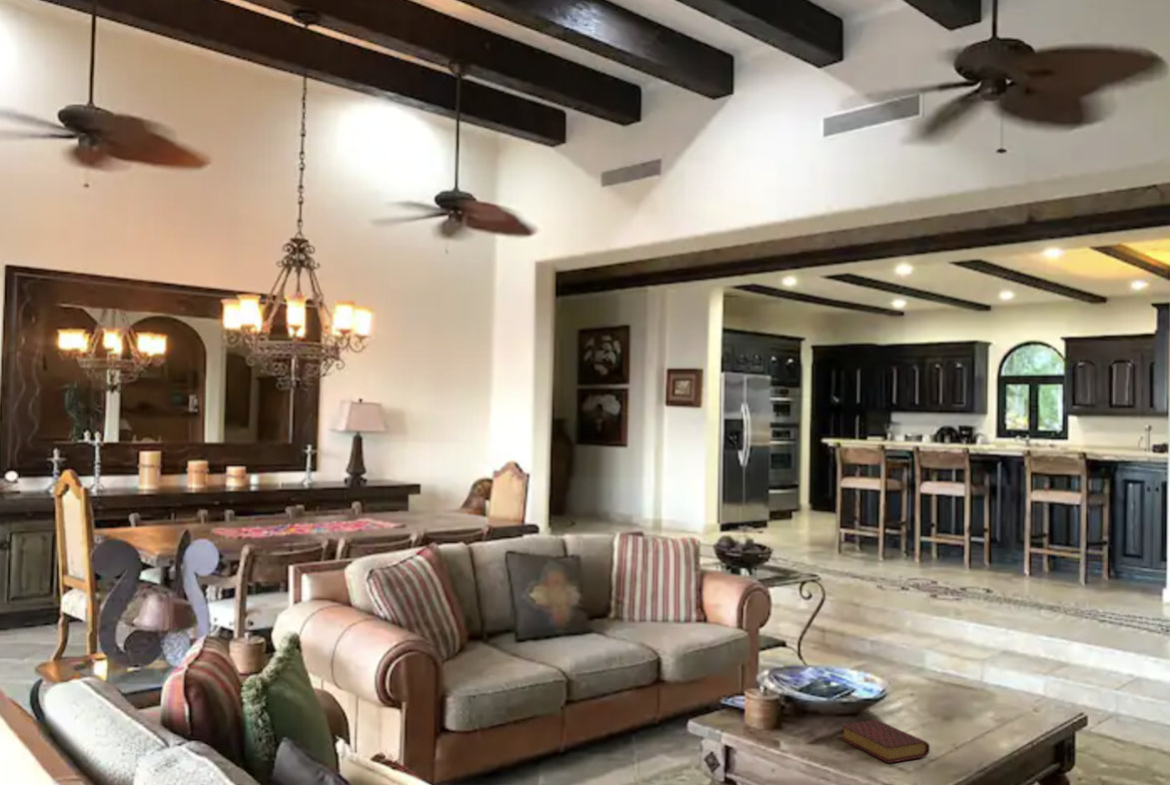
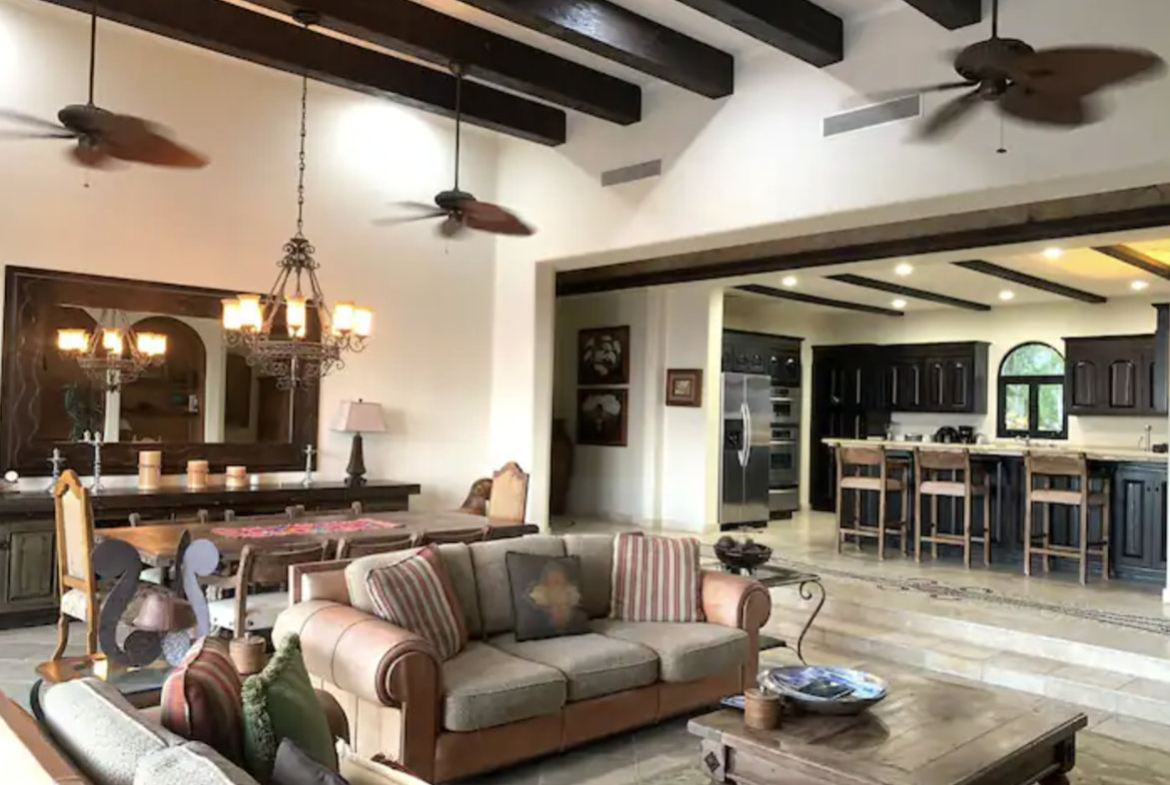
- book [840,718,931,764]
